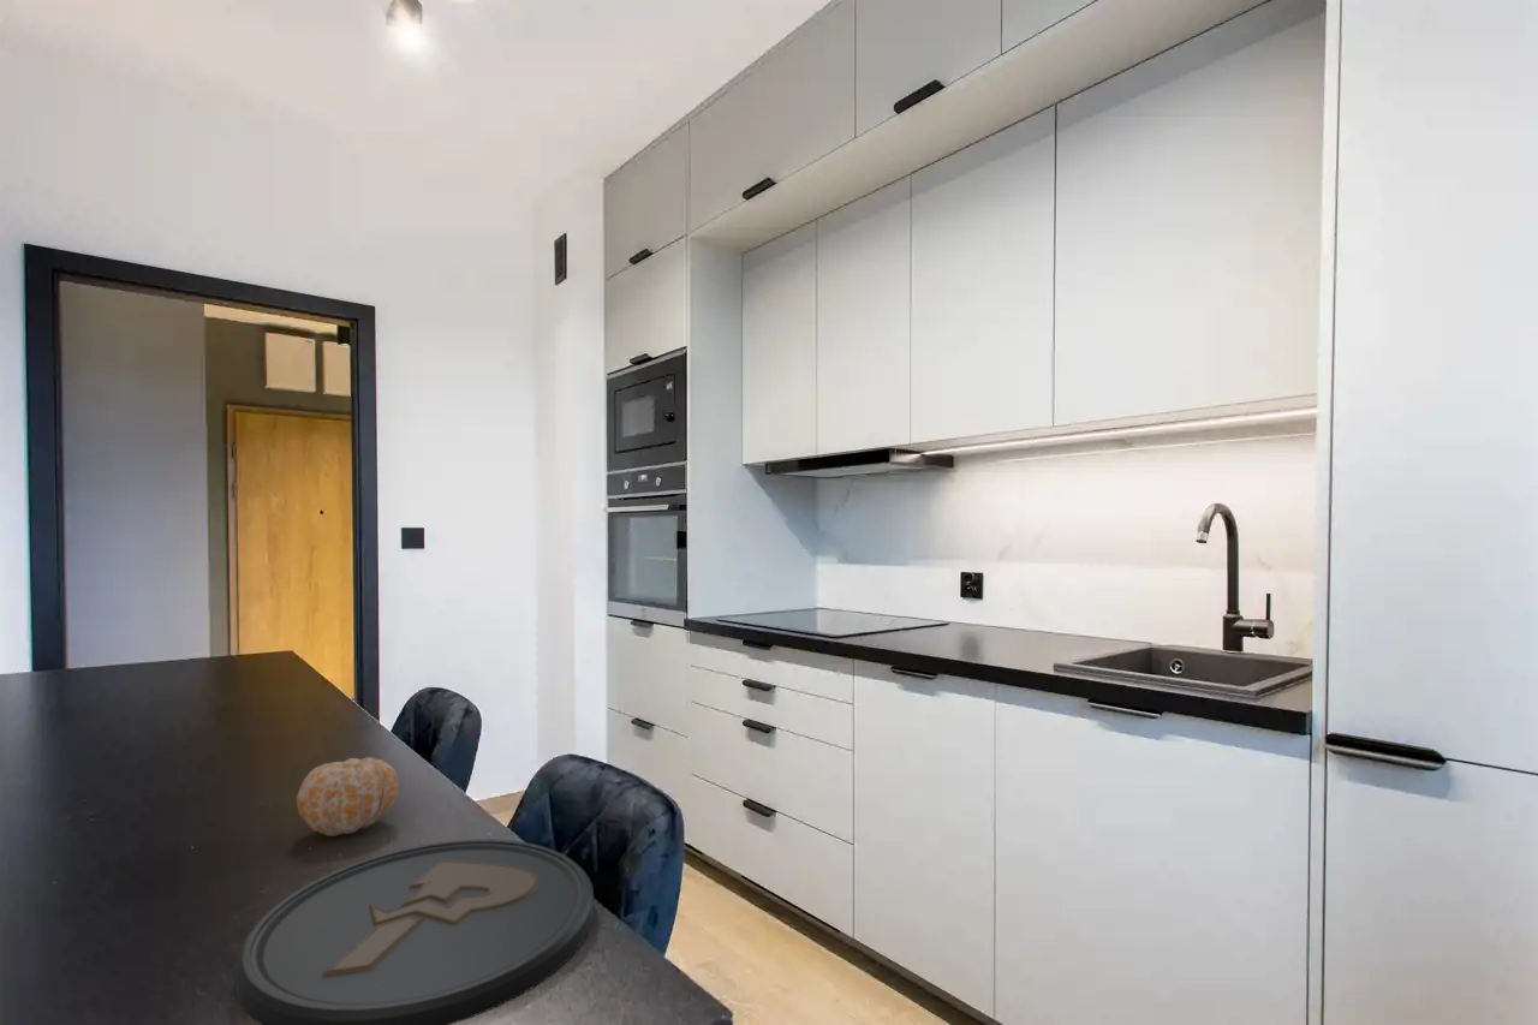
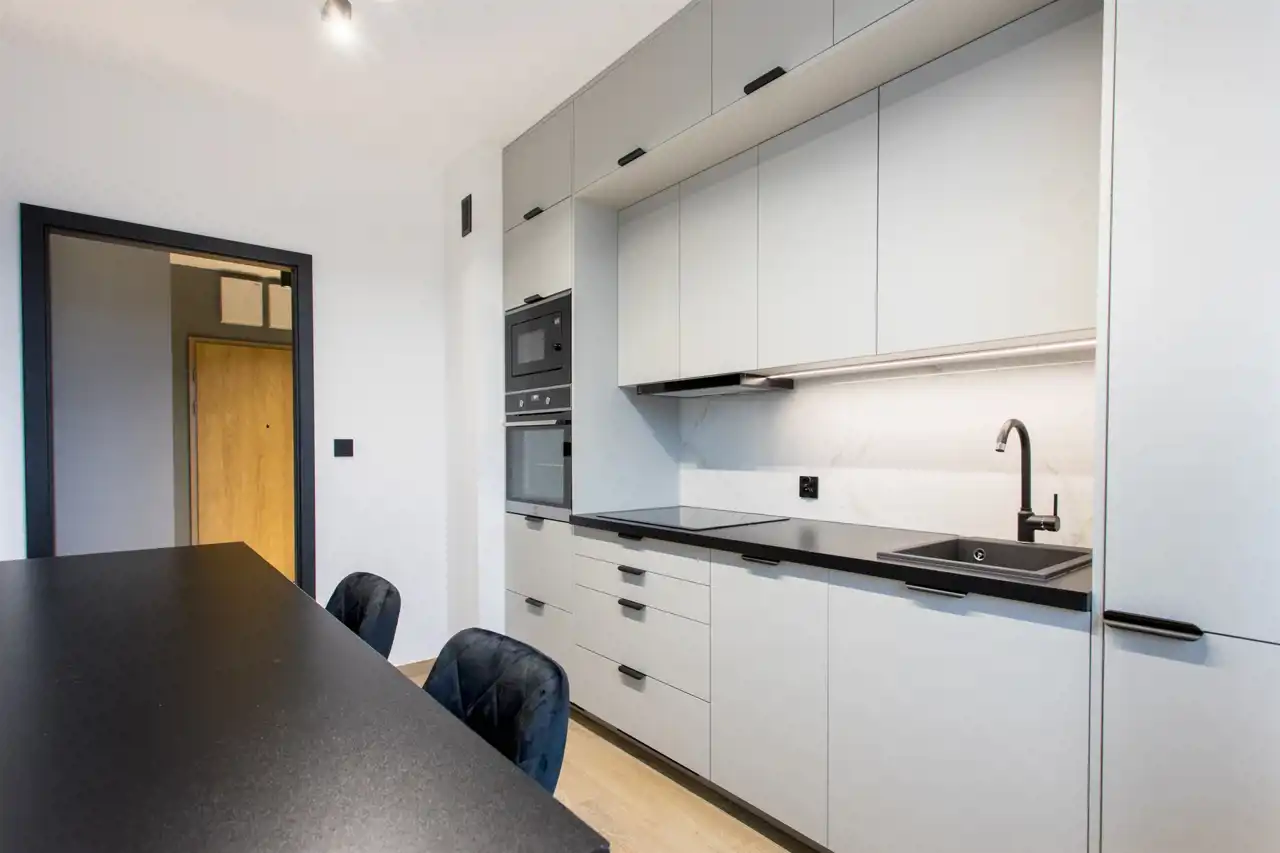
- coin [234,838,595,1025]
- fruit [296,756,400,838]
